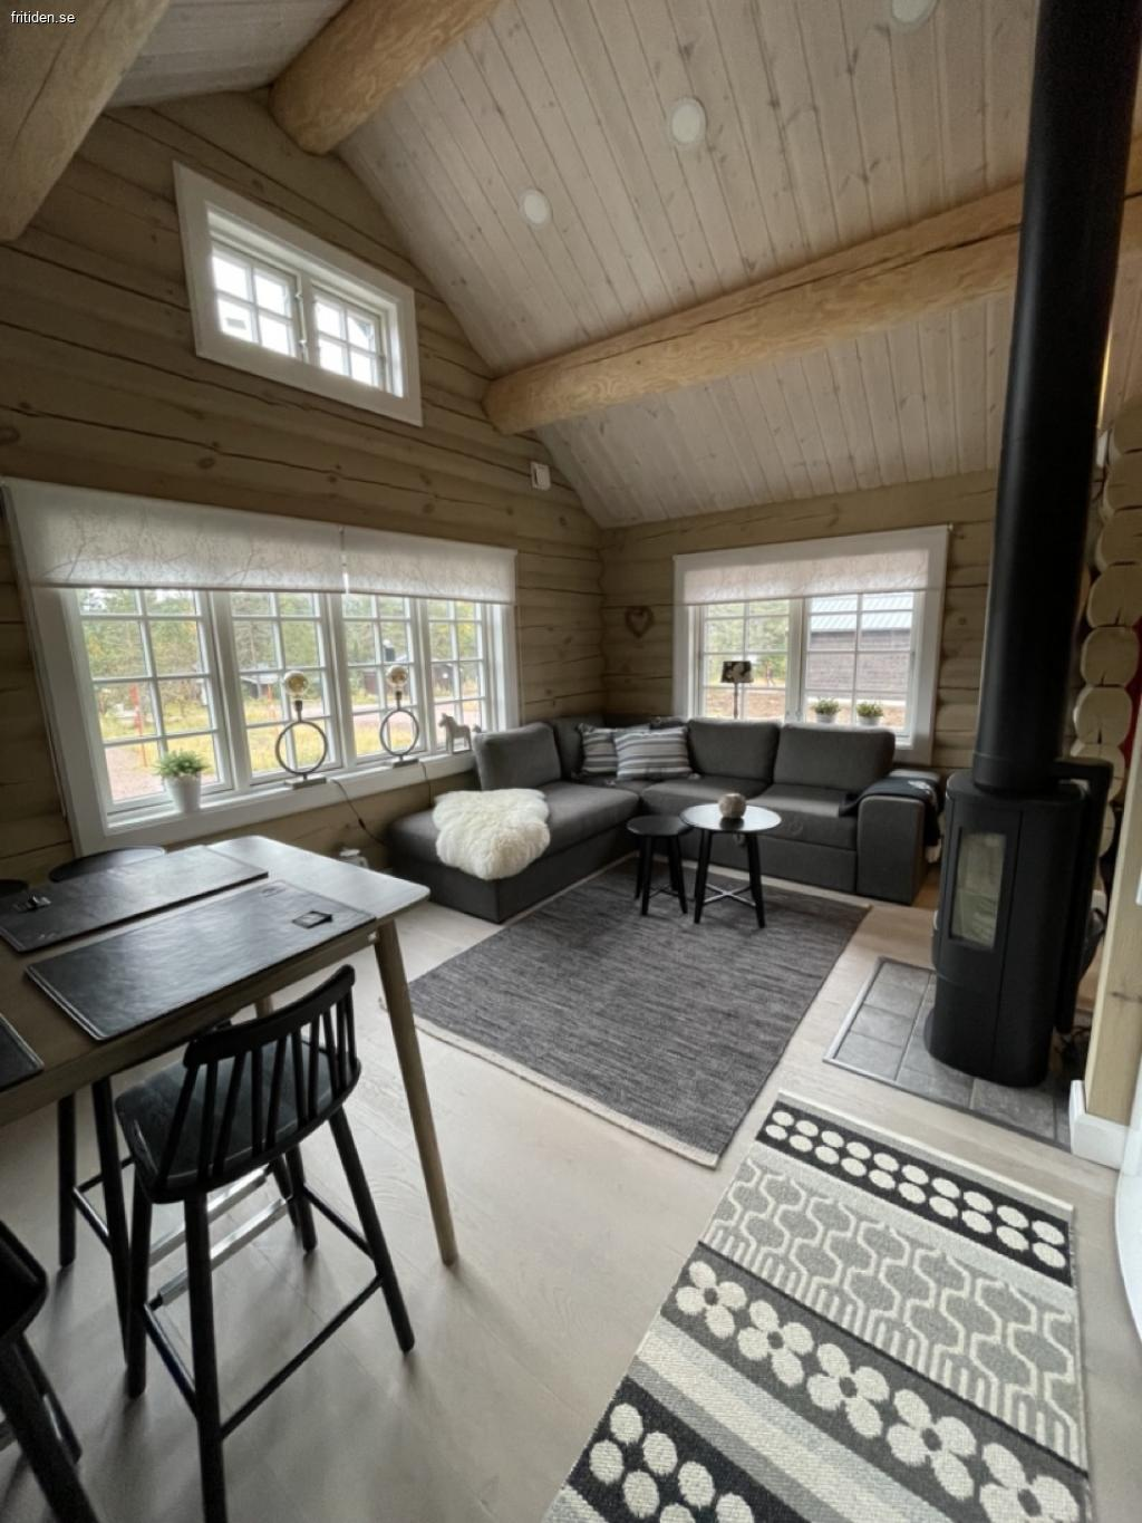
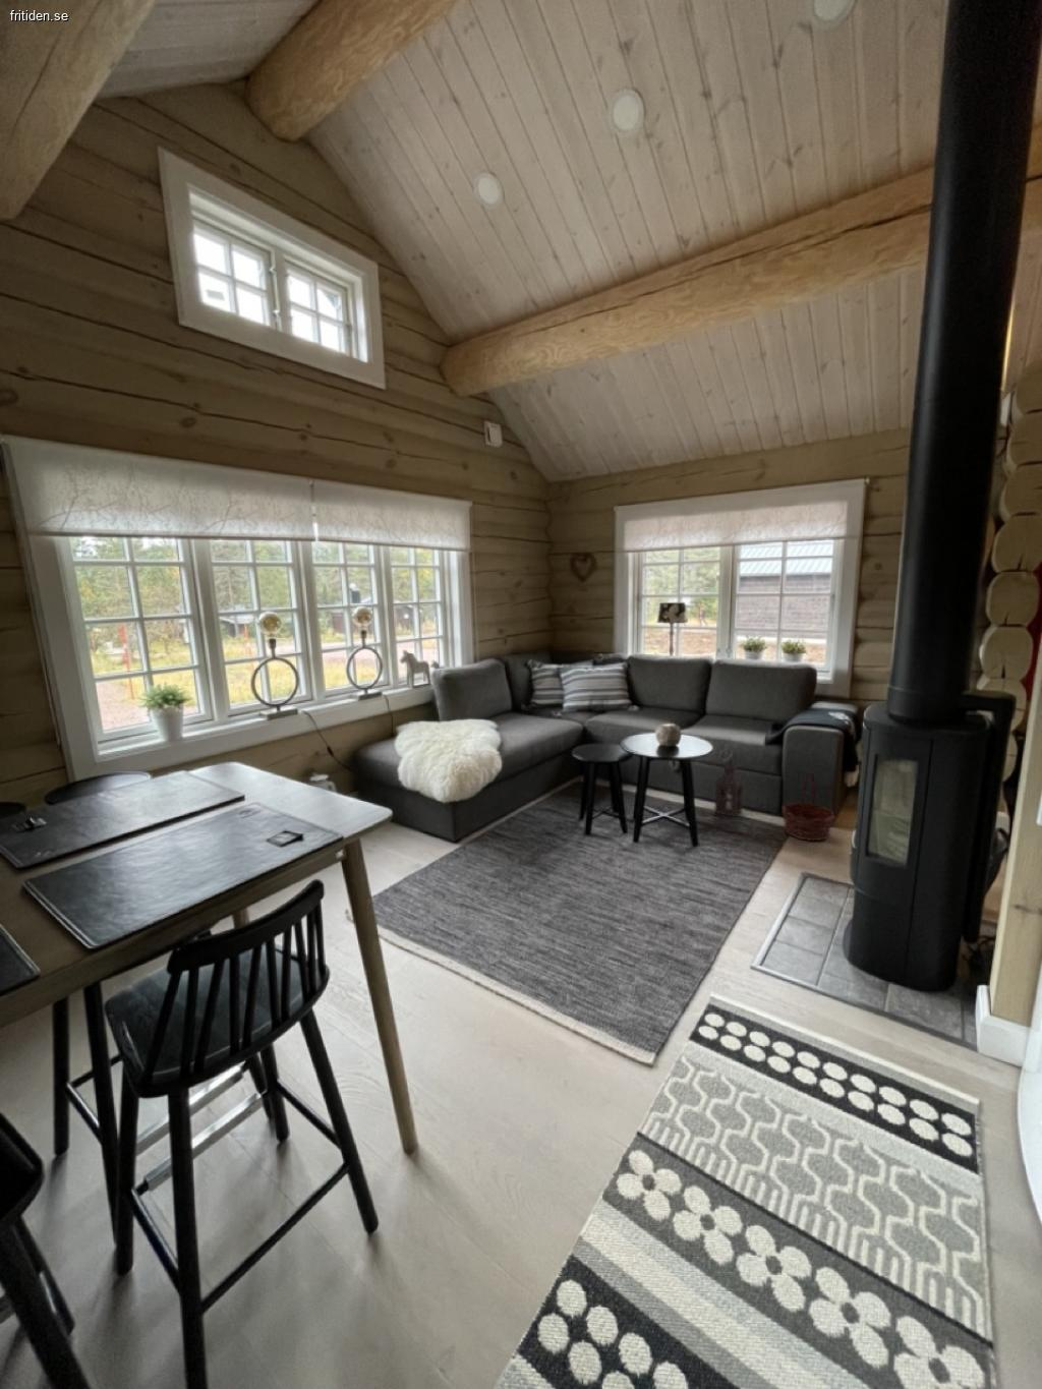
+ lantern [714,755,744,818]
+ basket [782,771,836,842]
